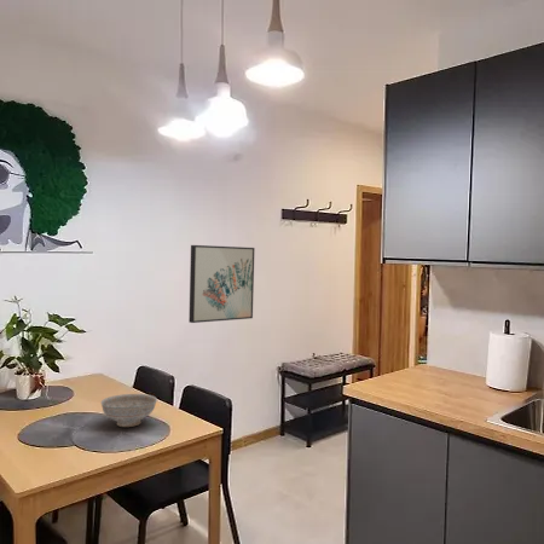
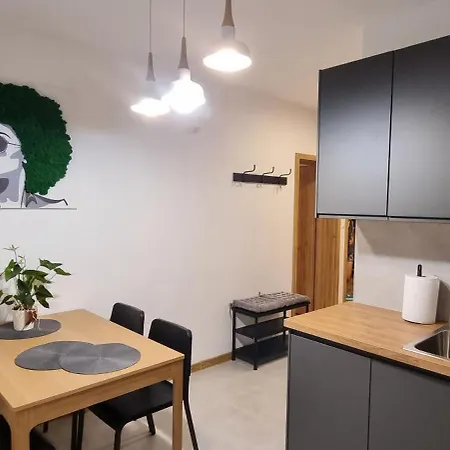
- decorative bowl [100,393,158,428]
- wall art [187,244,256,324]
